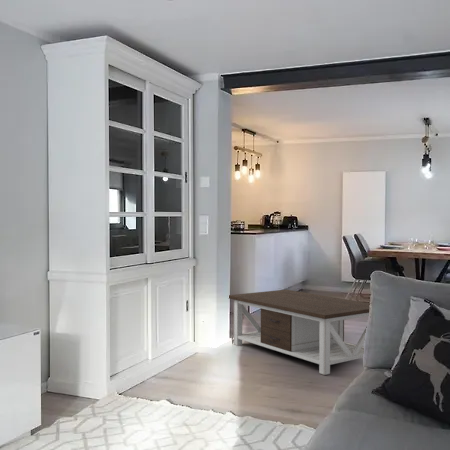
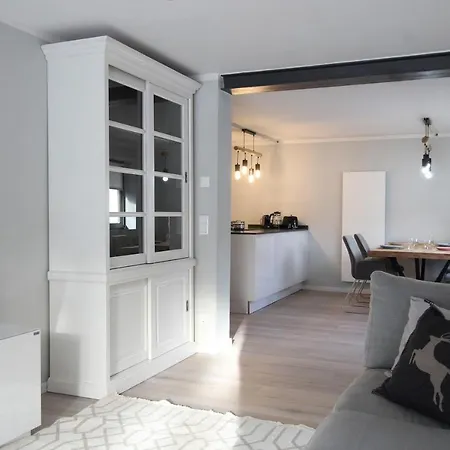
- coffee table [228,289,371,376]
